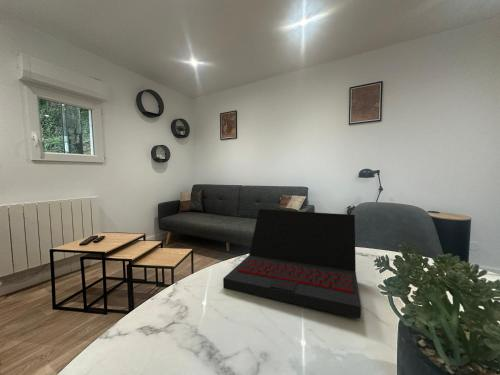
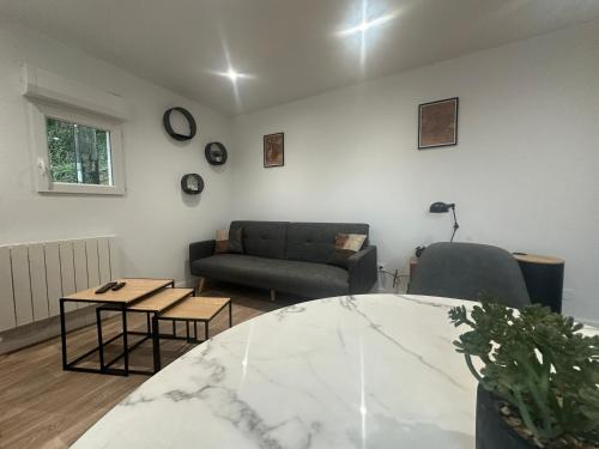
- laptop [222,208,362,320]
